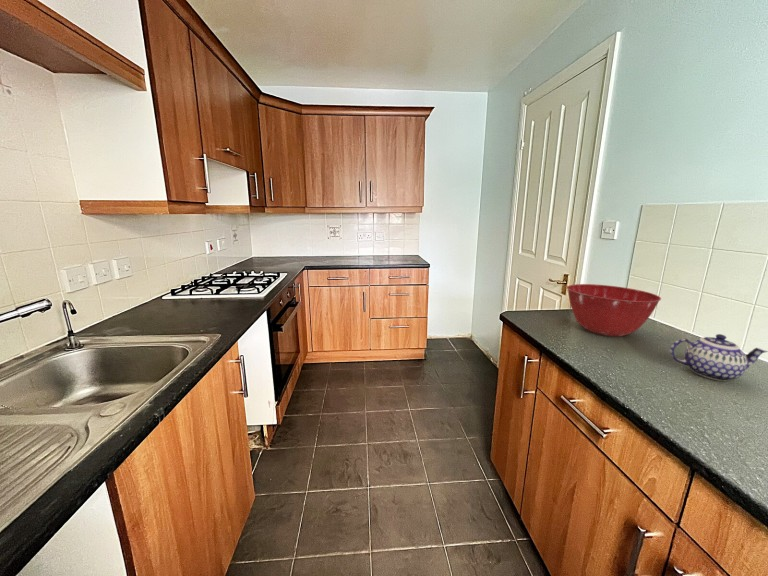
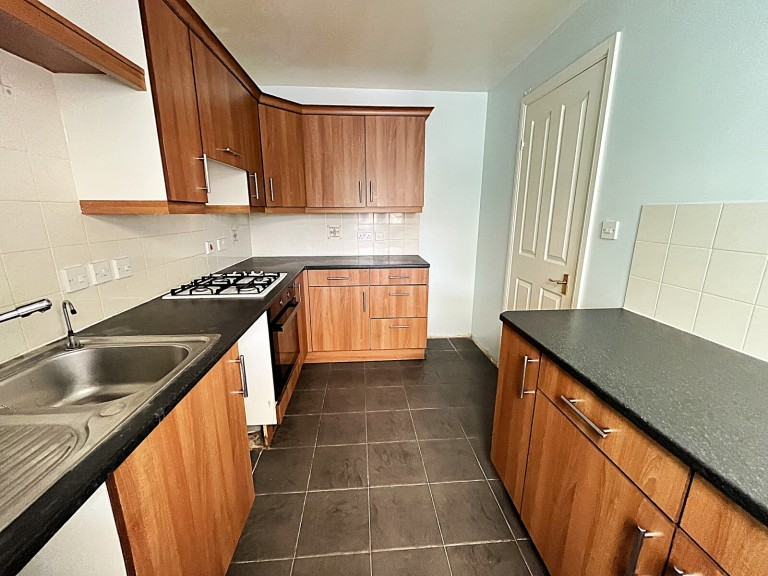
- teapot [669,333,768,382]
- mixing bowl [566,283,662,337]
